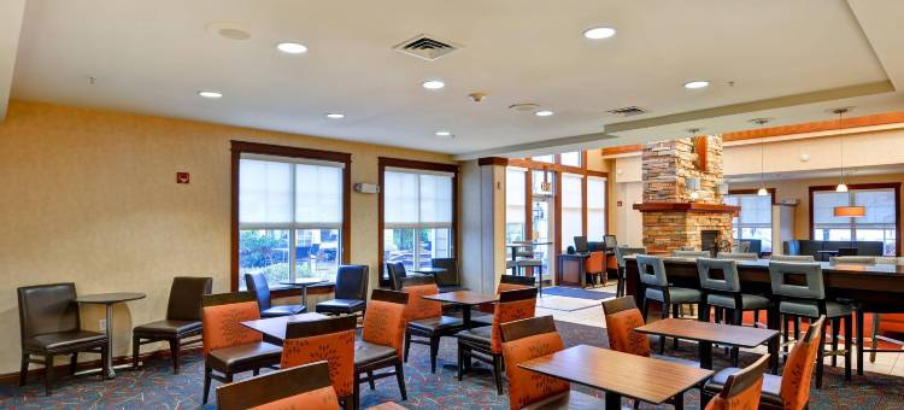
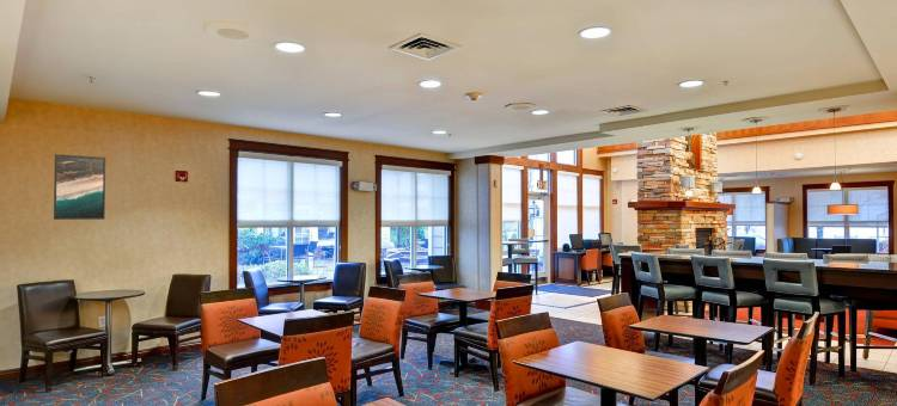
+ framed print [53,153,106,221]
